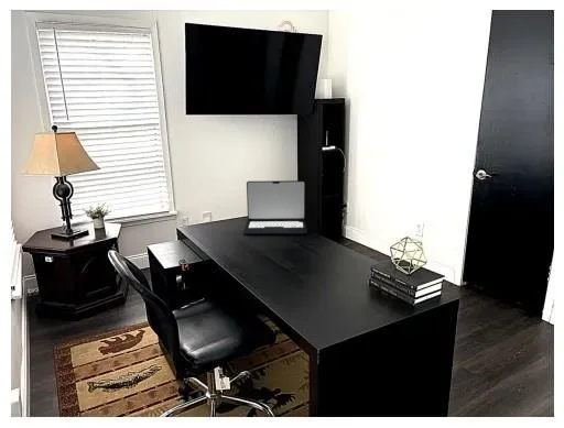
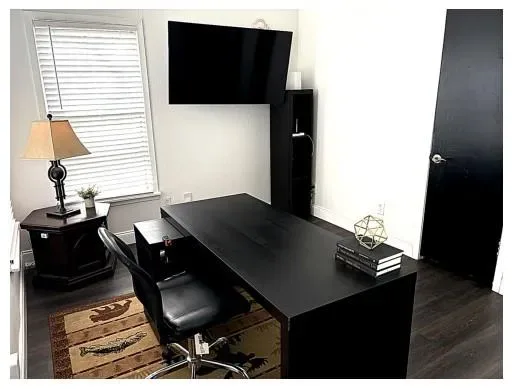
- laptop [242,179,308,235]
